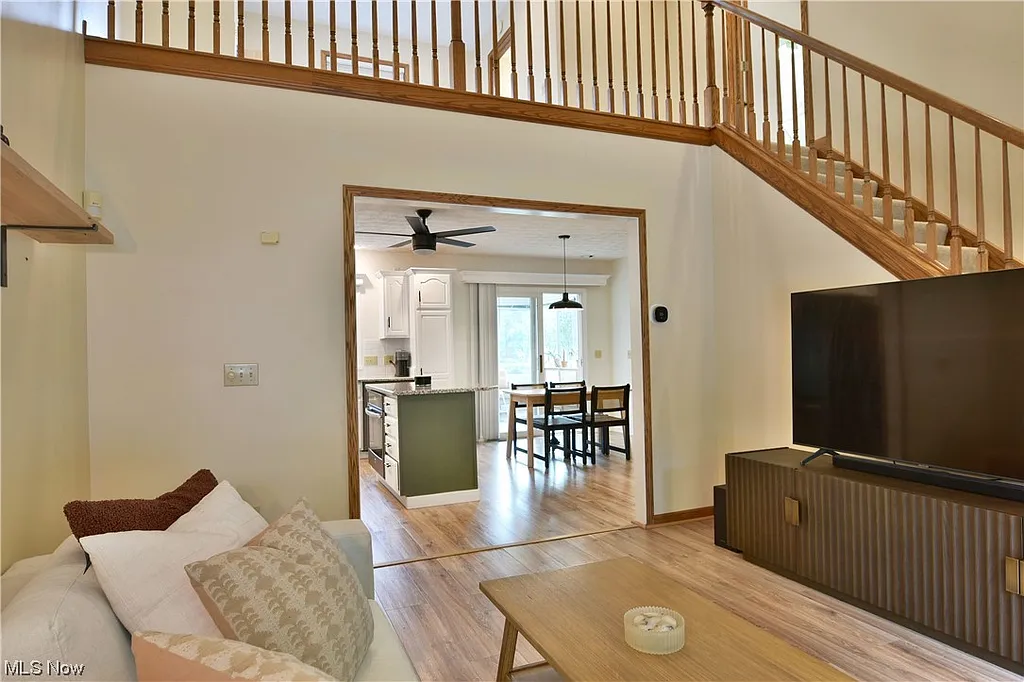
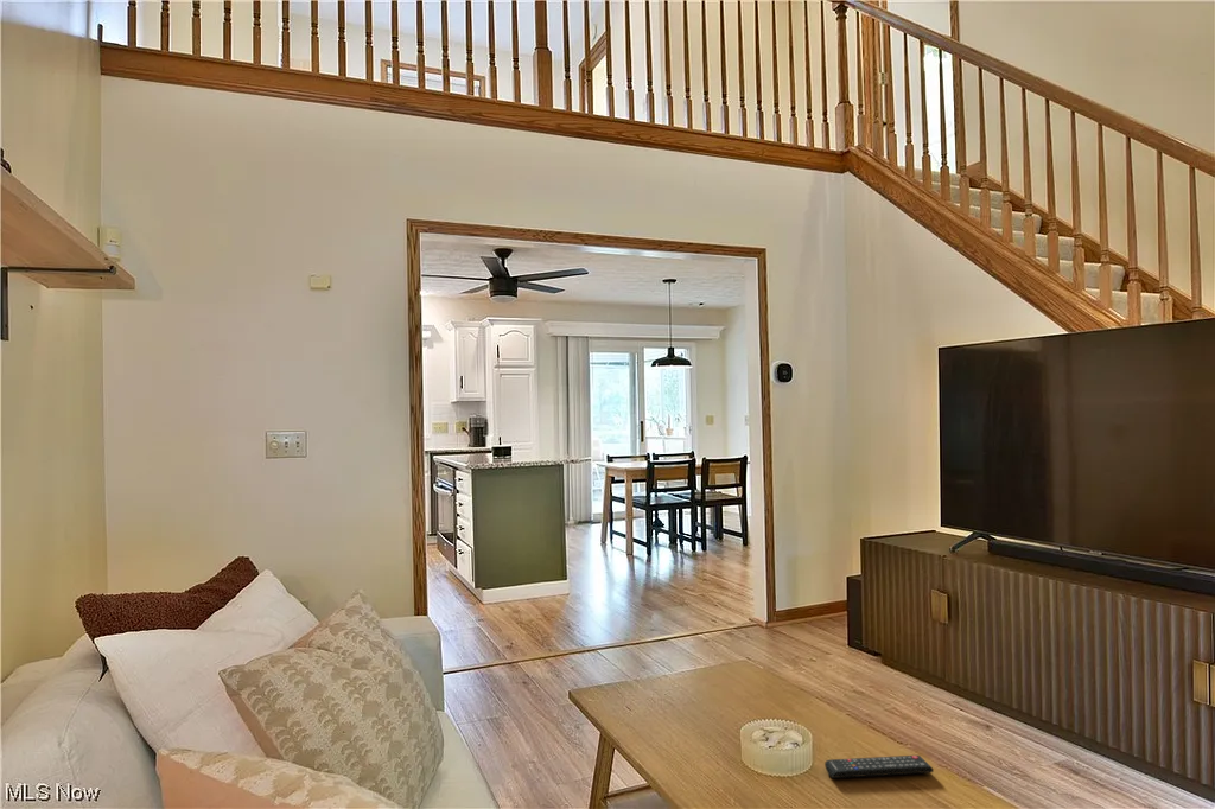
+ remote control [823,754,935,779]
